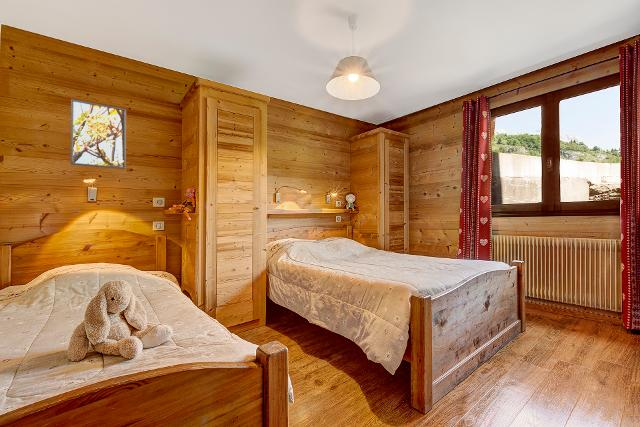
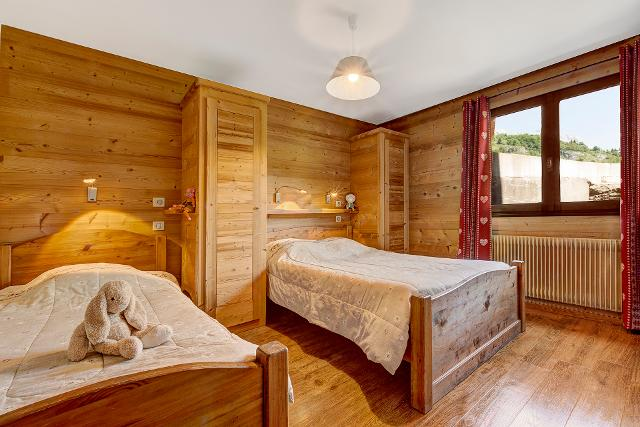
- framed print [70,98,127,170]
